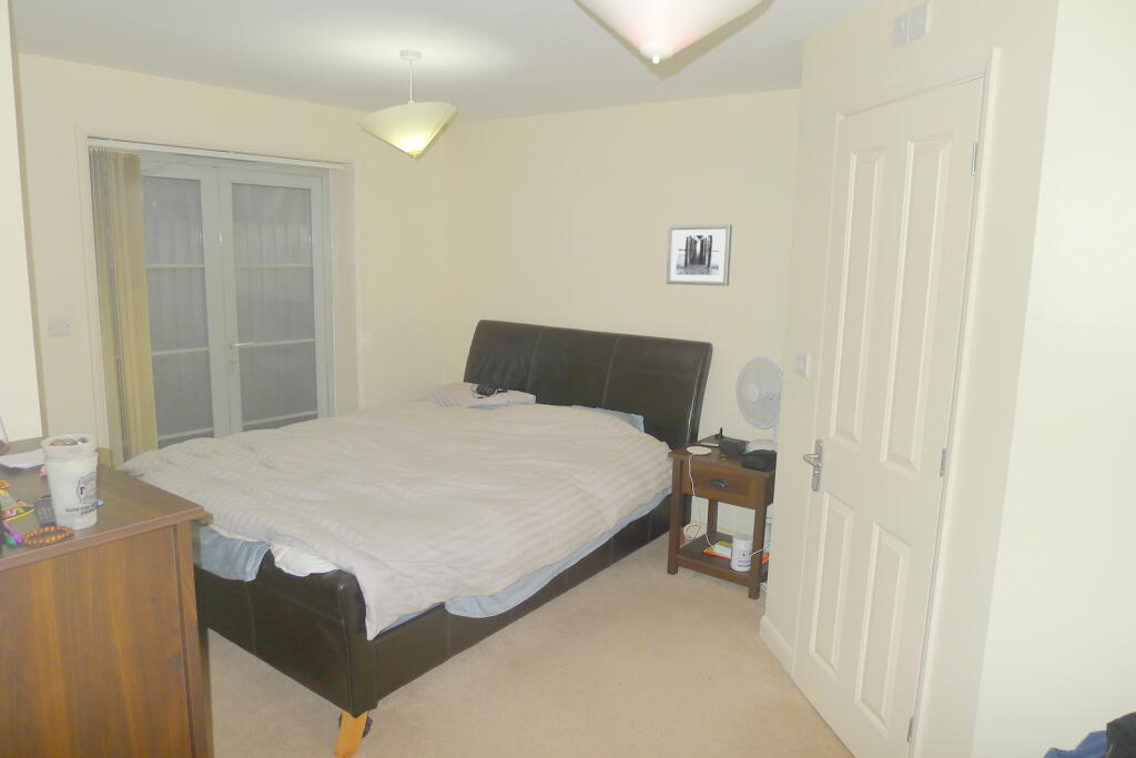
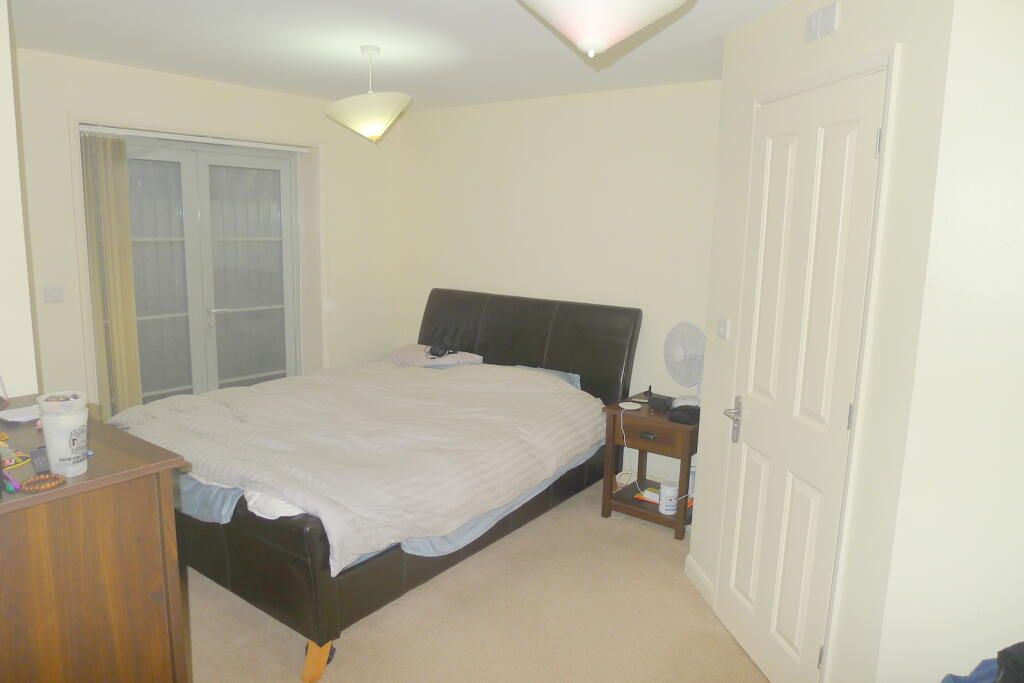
- wall art [666,223,733,287]
